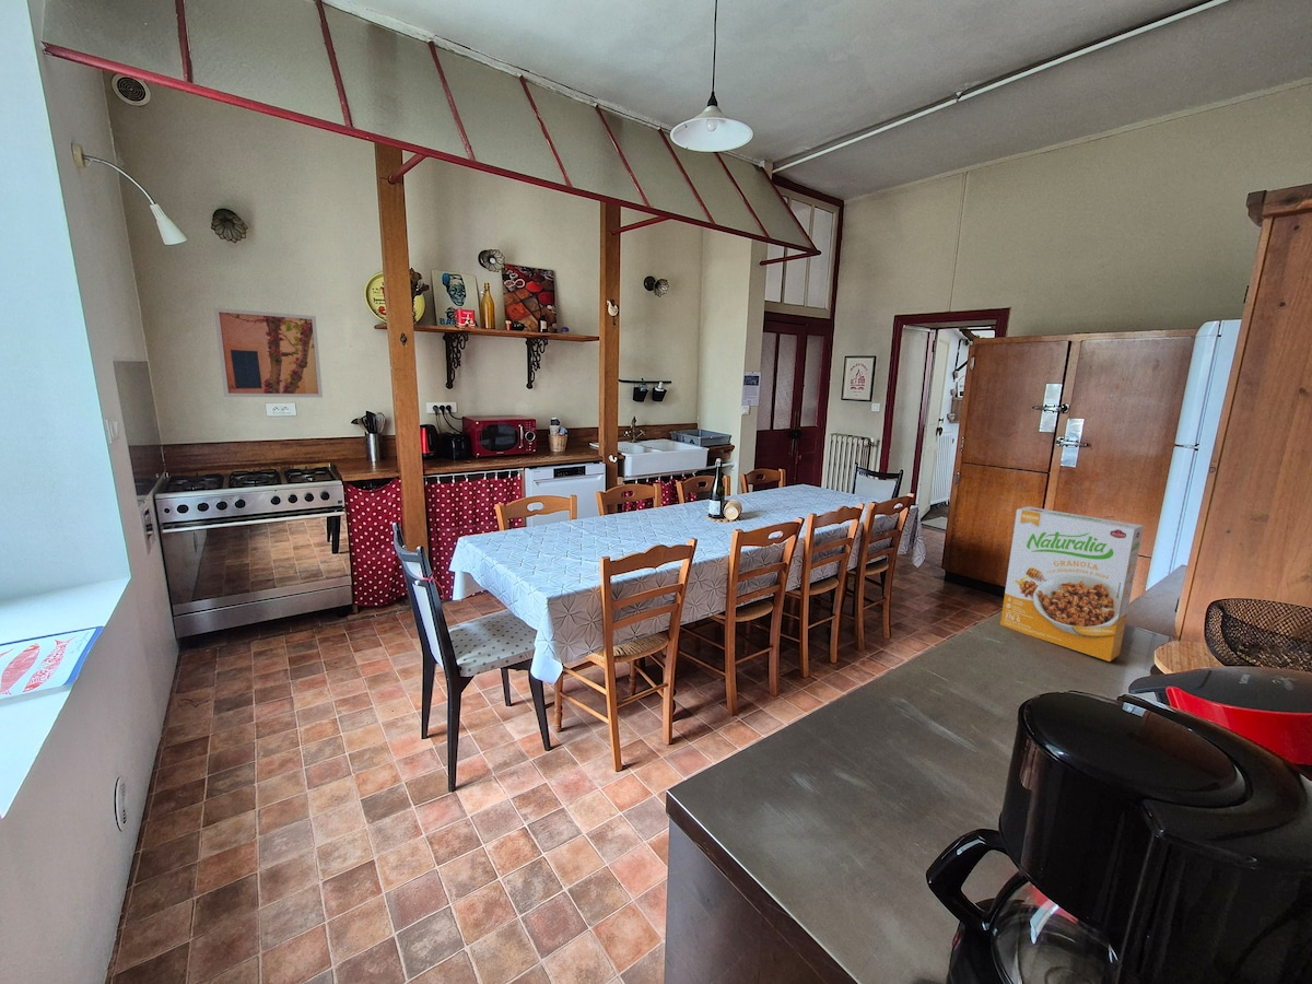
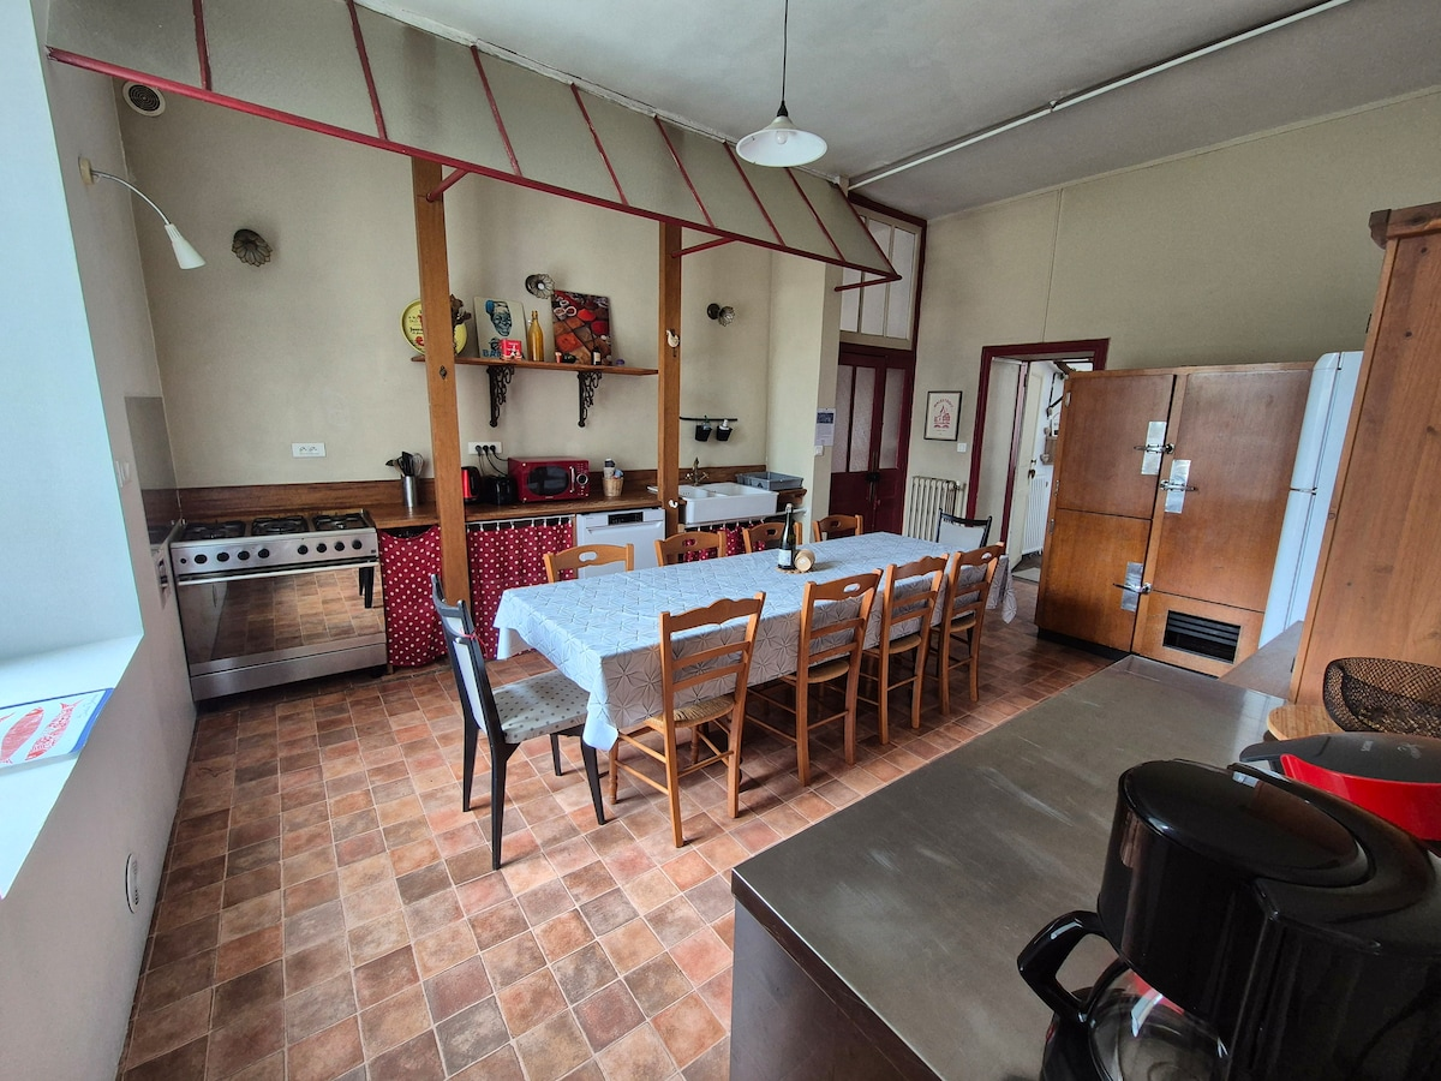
- wall art [213,307,324,398]
- cereal box [999,505,1145,663]
